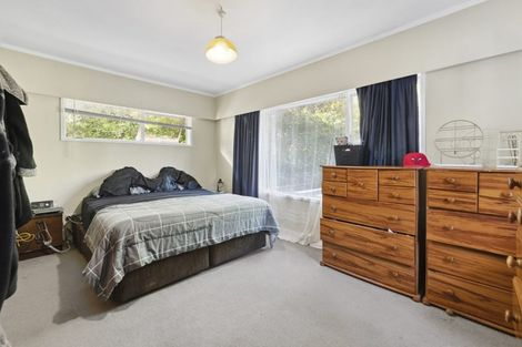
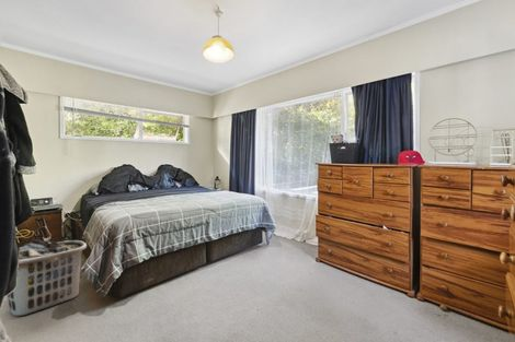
+ clothes hamper [7,238,88,317]
